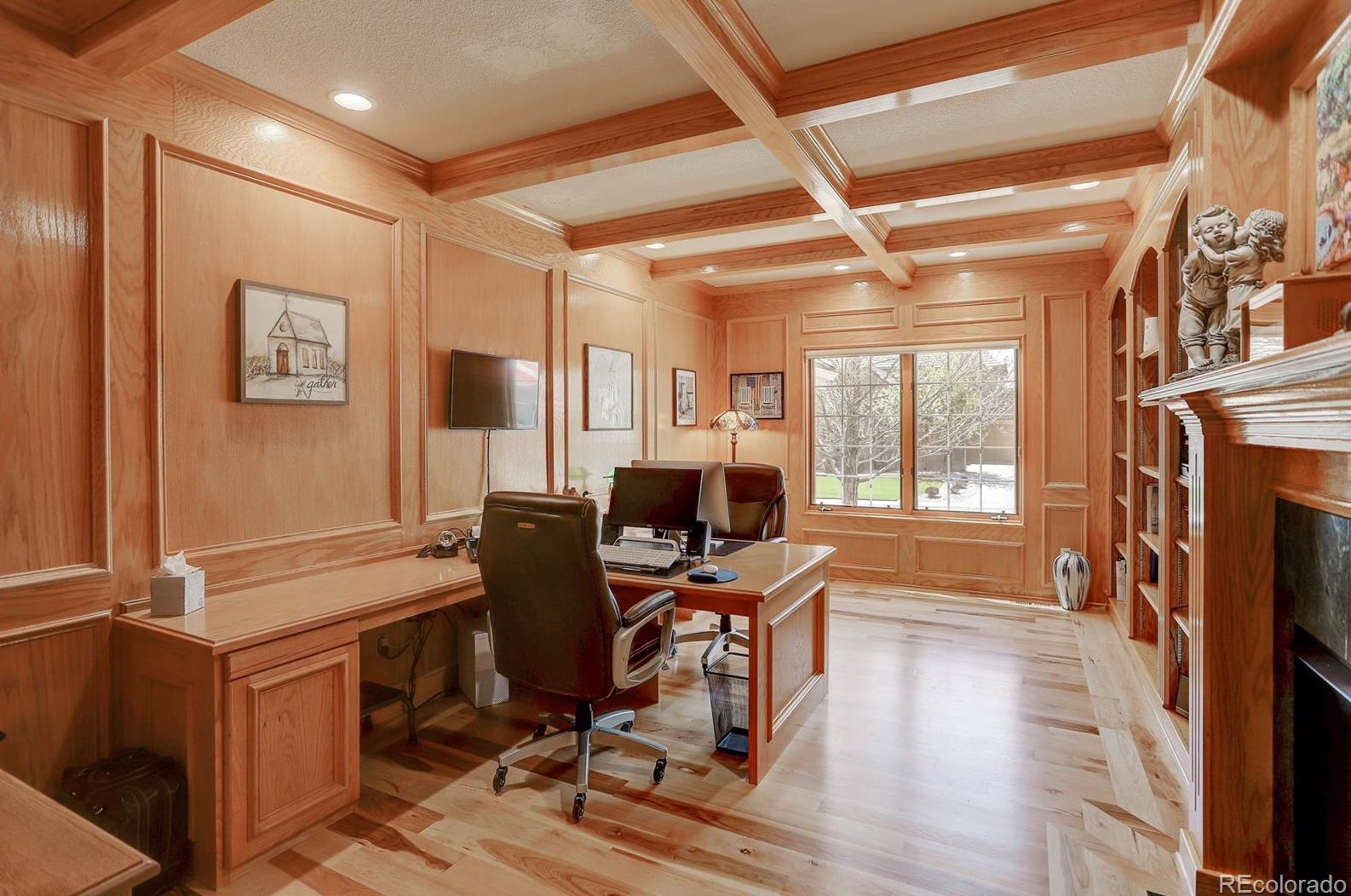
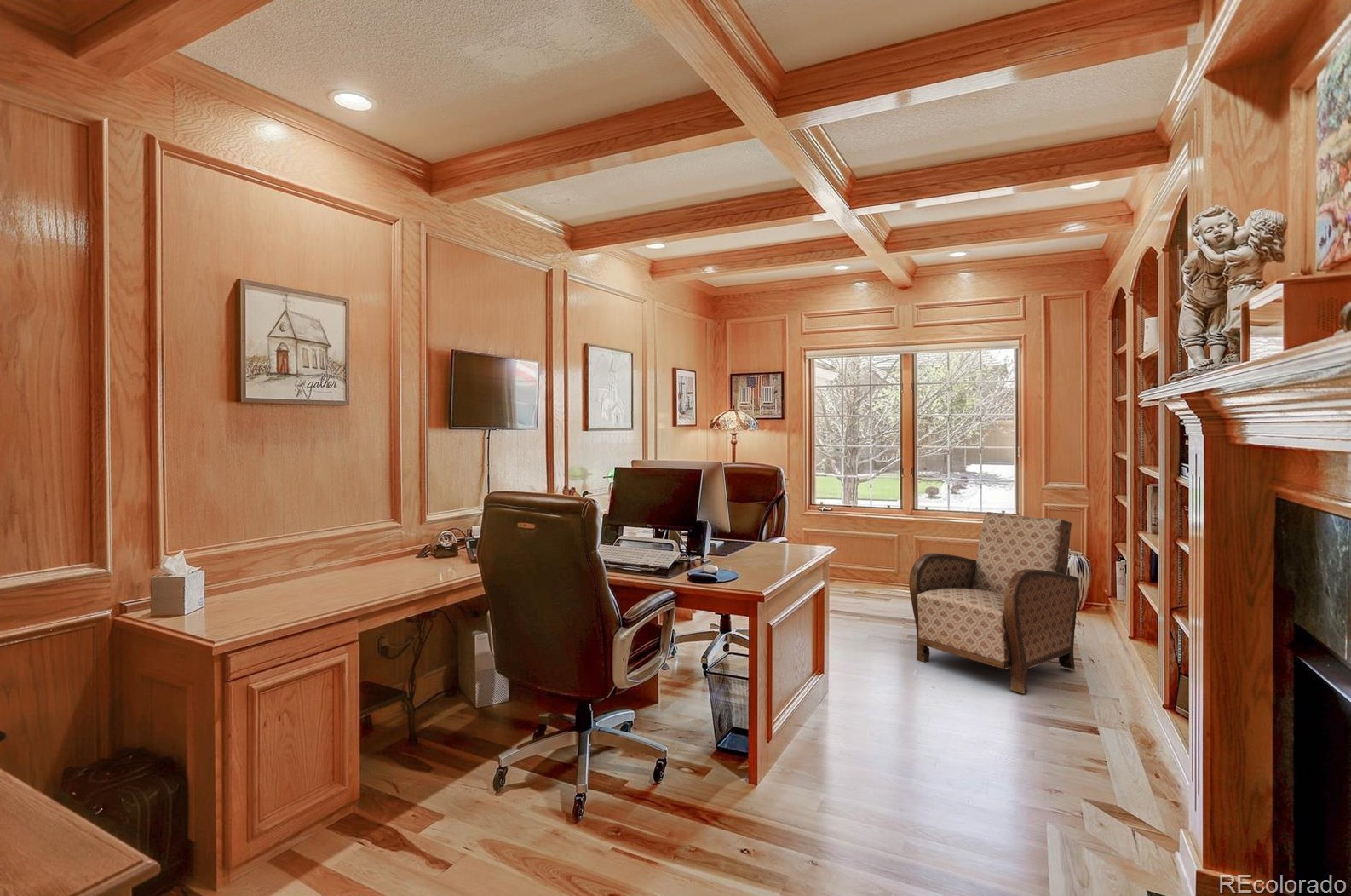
+ armchair [908,511,1080,694]
